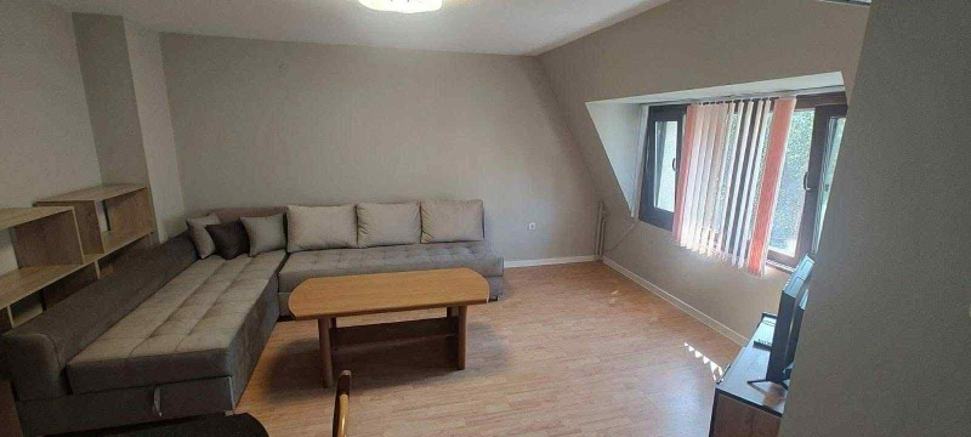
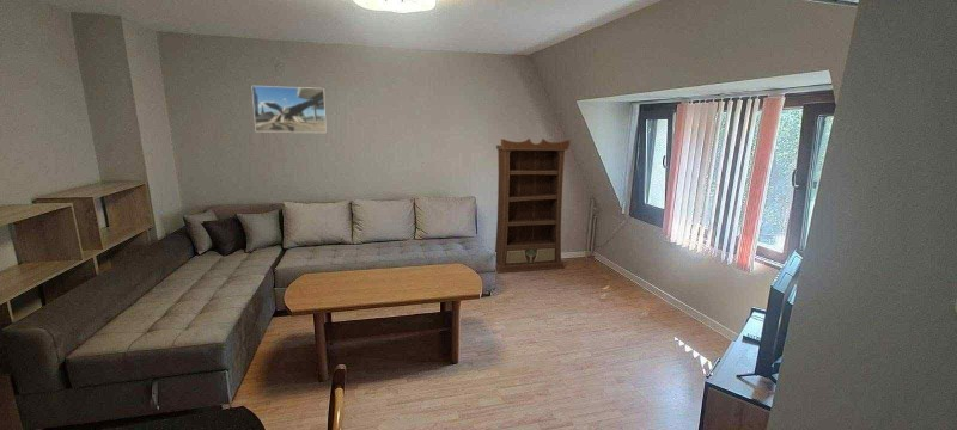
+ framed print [251,85,328,134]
+ bookcase [494,137,571,274]
